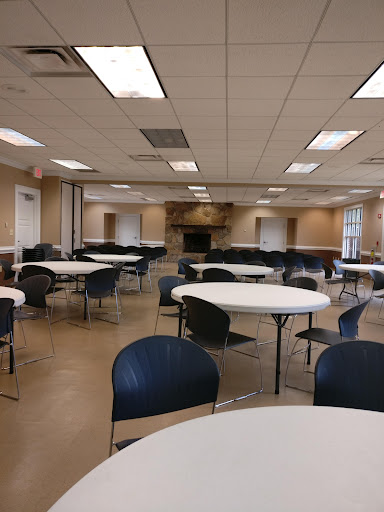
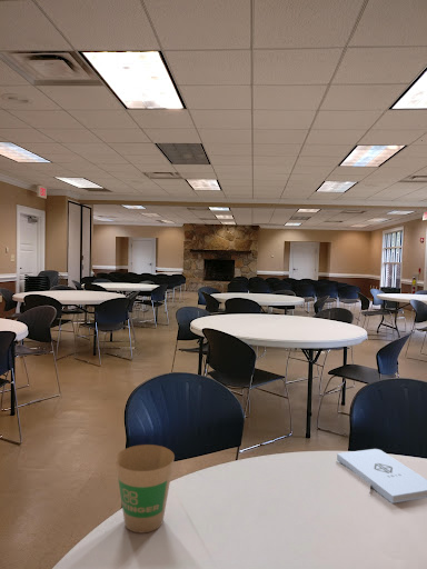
+ paper cup [115,443,176,535]
+ notepad [336,448,427,505]
